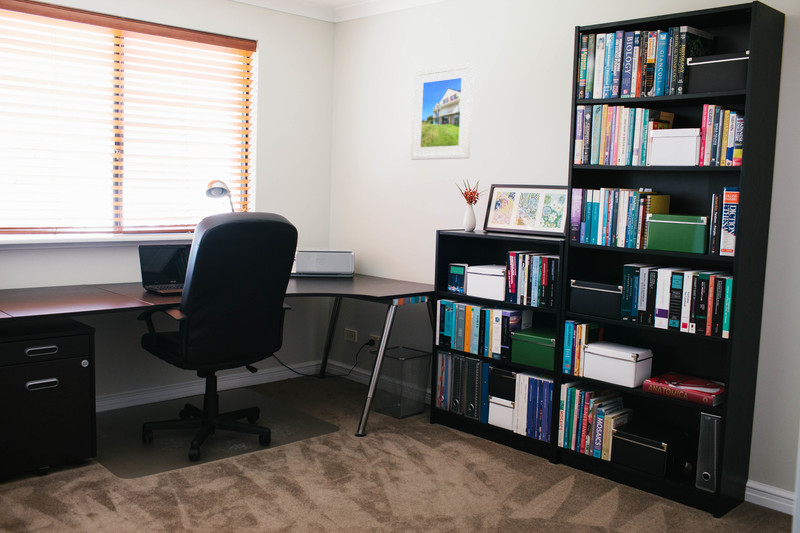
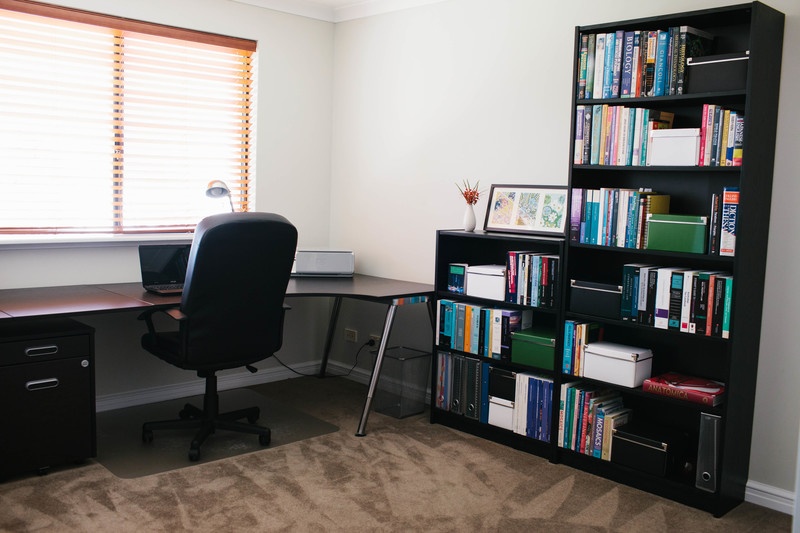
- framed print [410,62,475,161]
